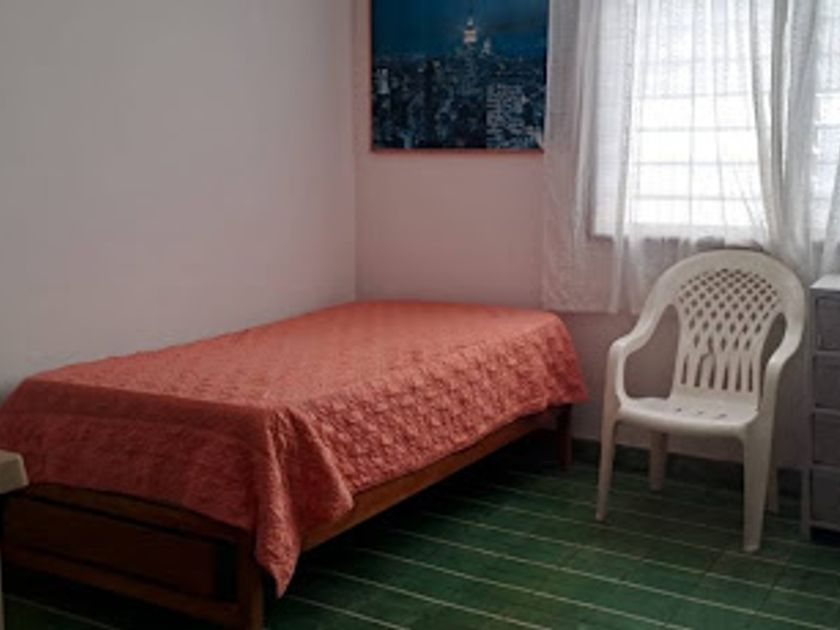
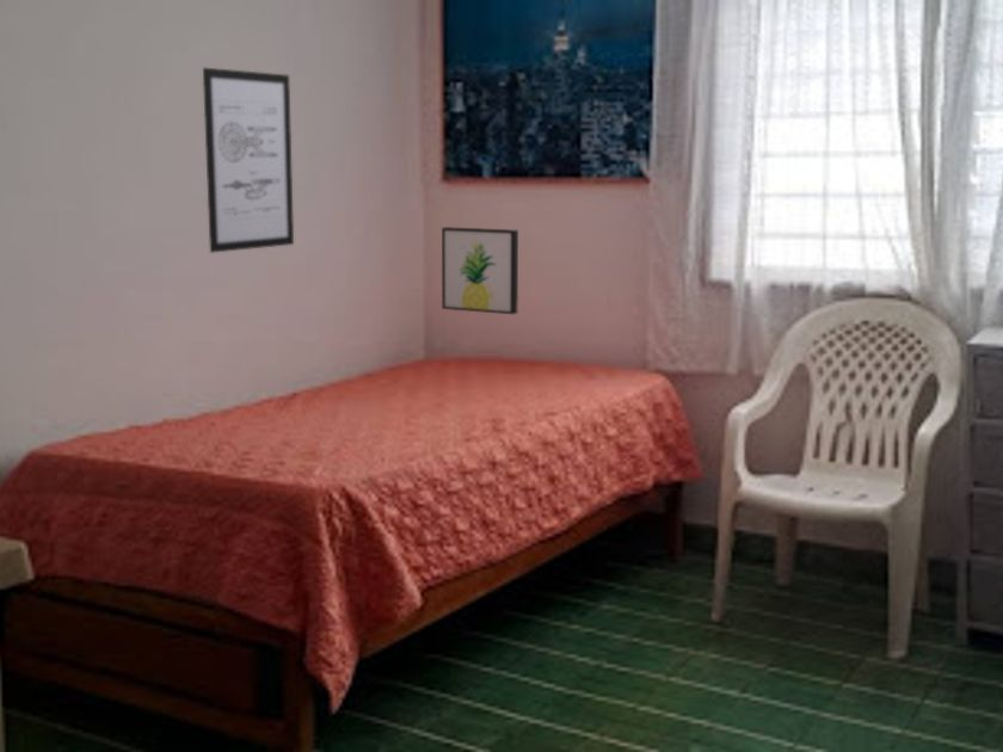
+ wall art [441,226,519,315]
+ wall art [202,67,295,254]
